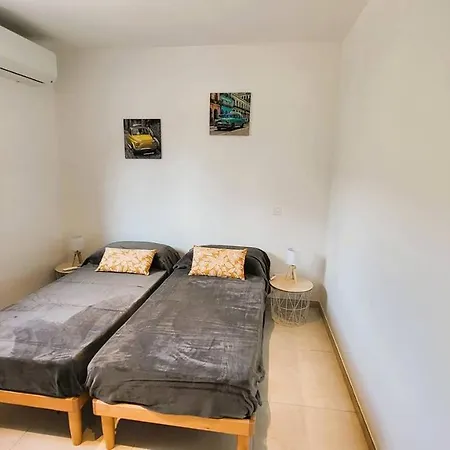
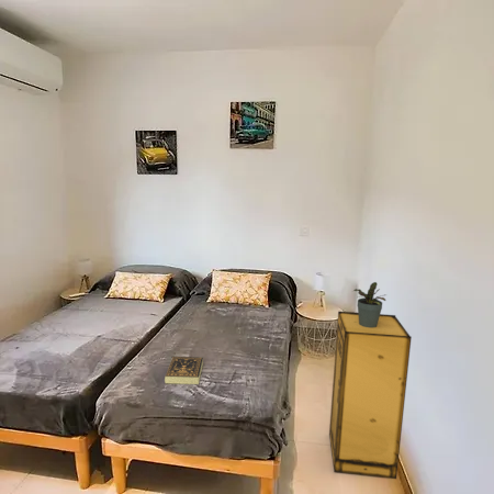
+ potted plant [352,281,386,328]
+ book [164,356,204,385]
+ storage cabinet [328,311,413,480]
